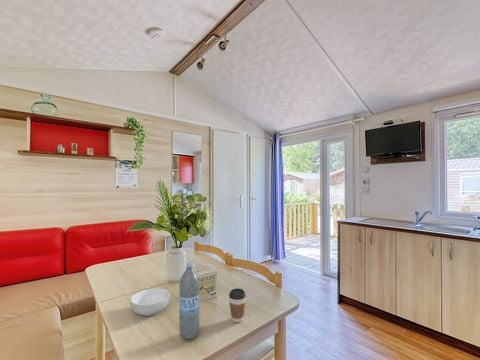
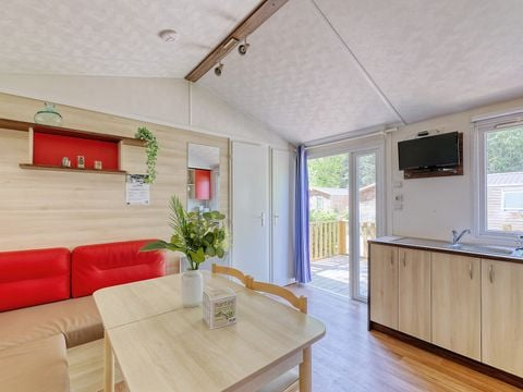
- coffee cup [228,288,247,323]
- cereal bowl [129,287,171,317]
- water bottle [178,261,200,341]
